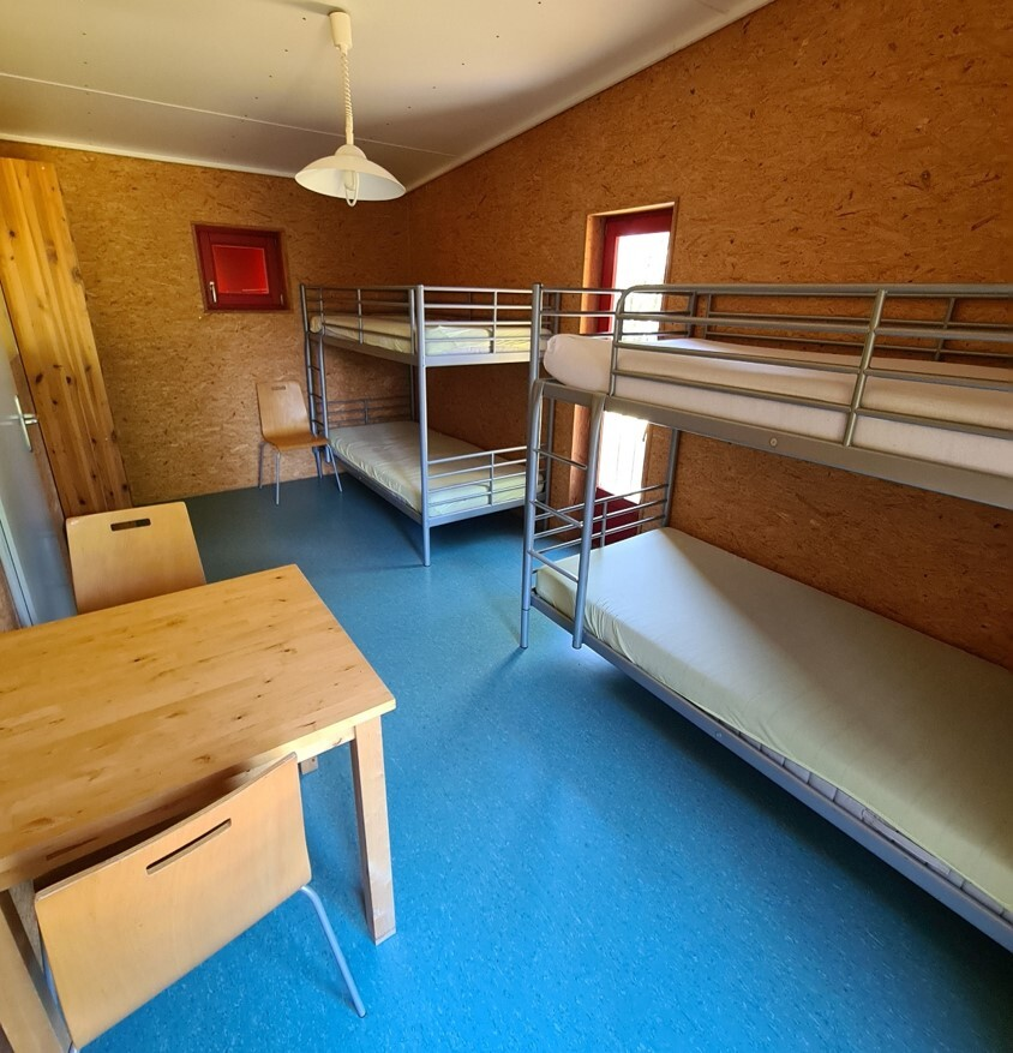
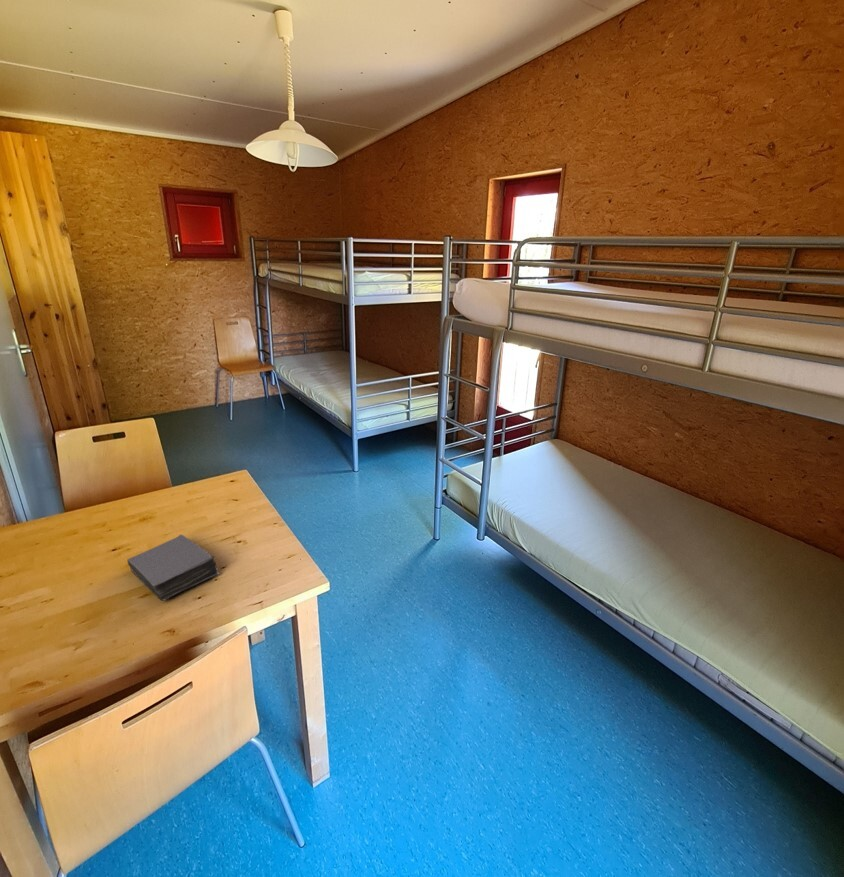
+ book [126,534,220,602]
